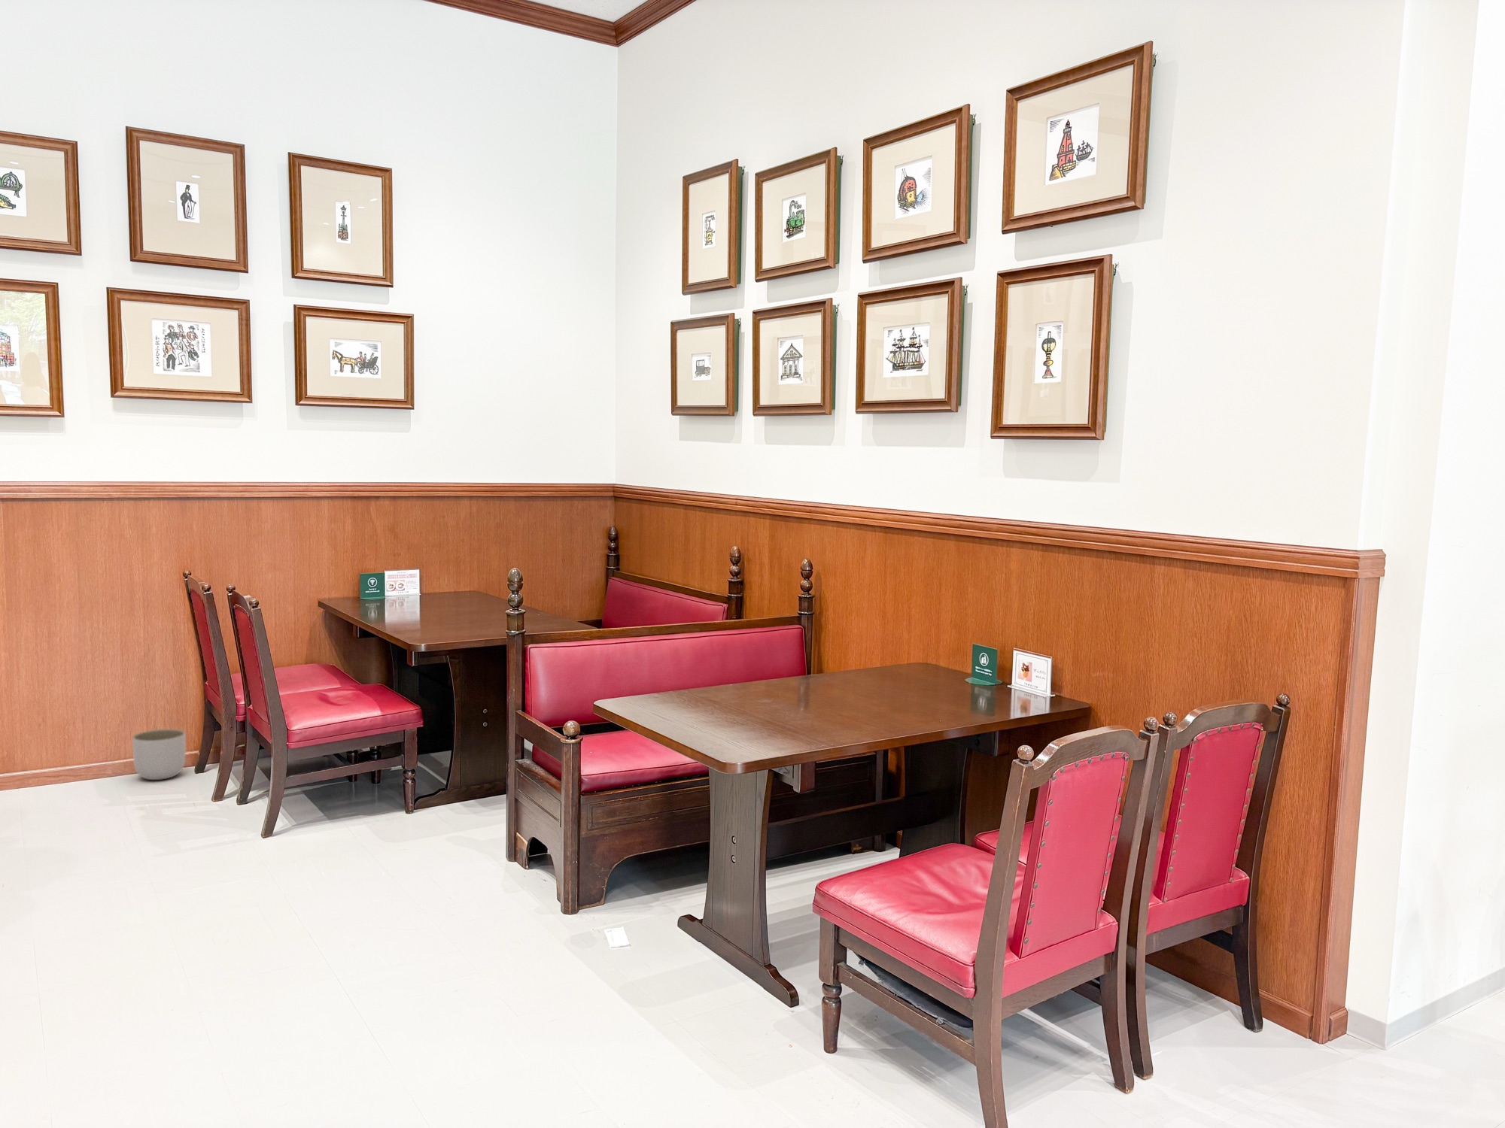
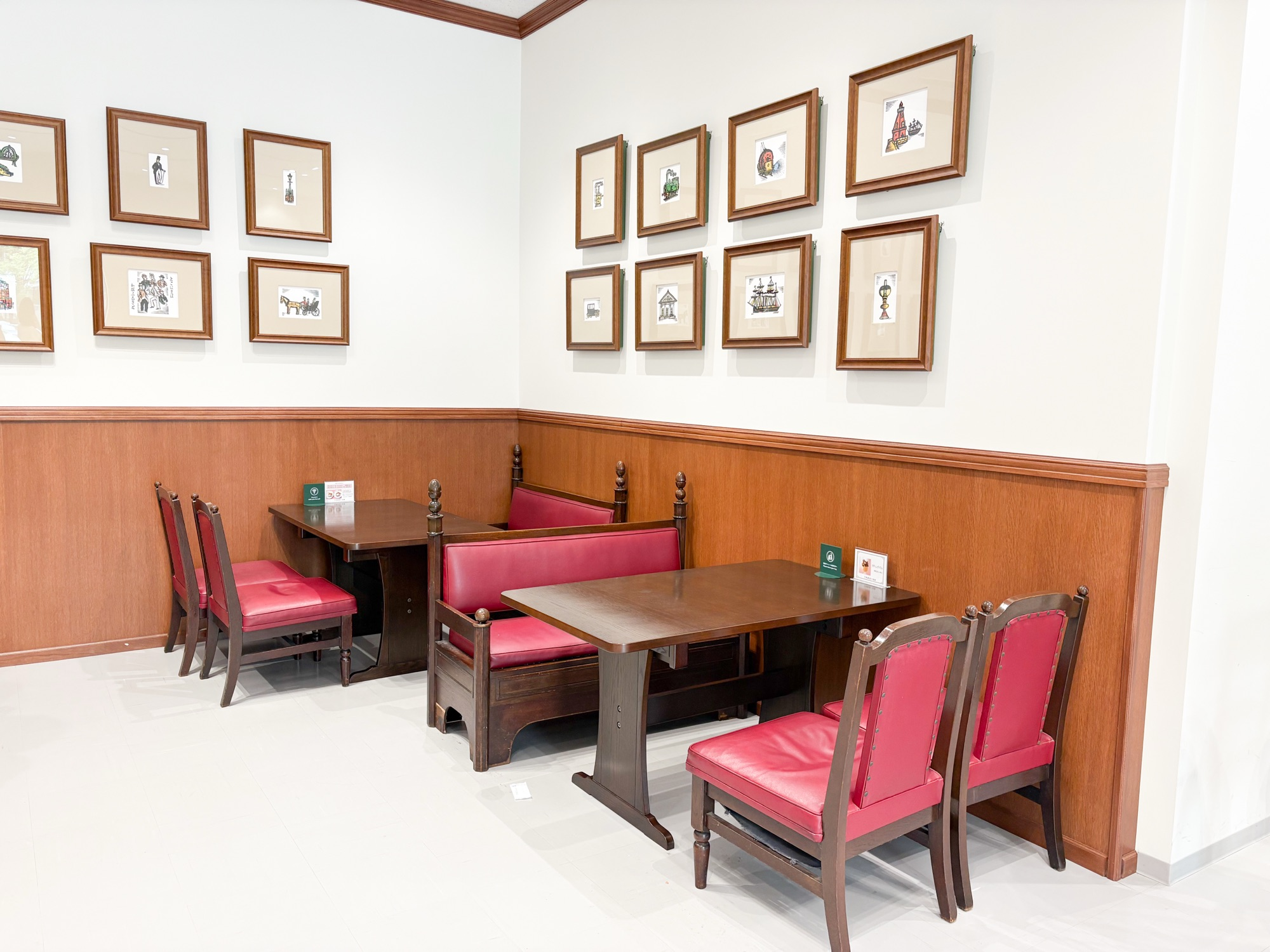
- planter [132,728,186,781]
